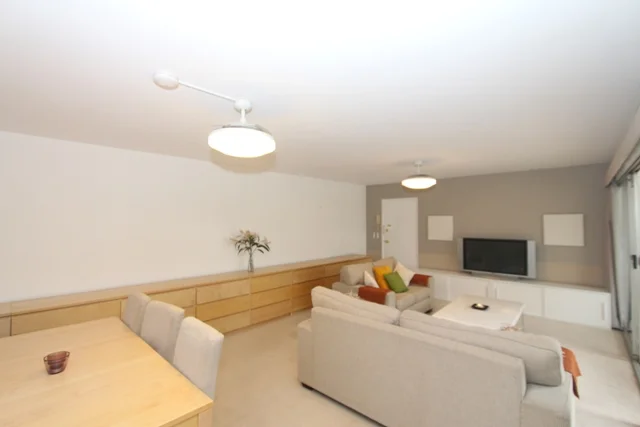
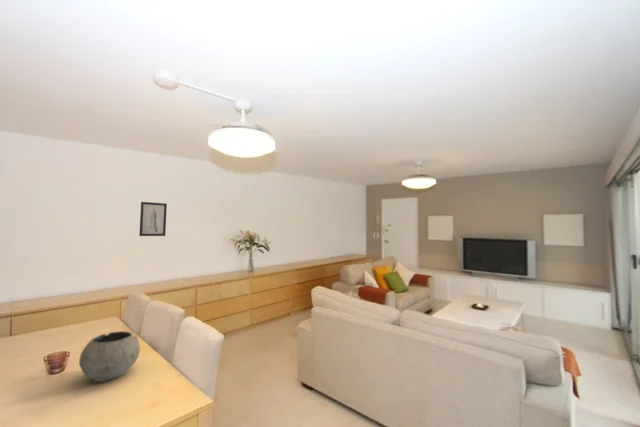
+ bowl [78,330,141,382]
+ wall art [139,201,168,237]
